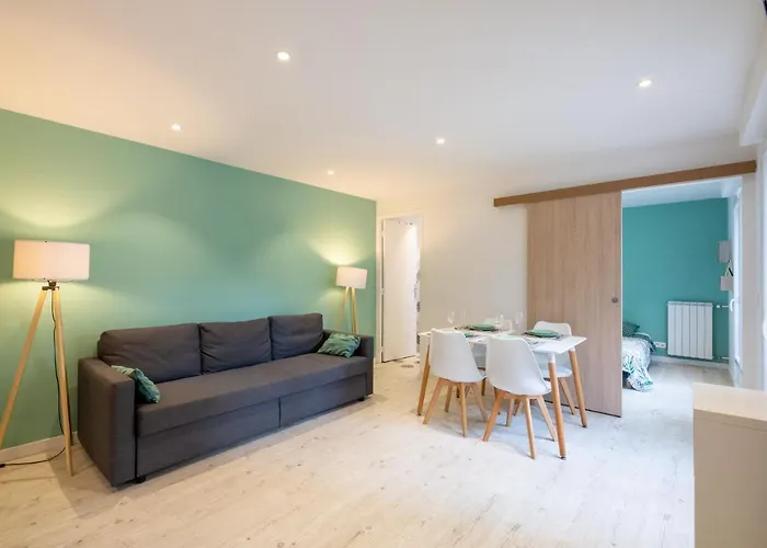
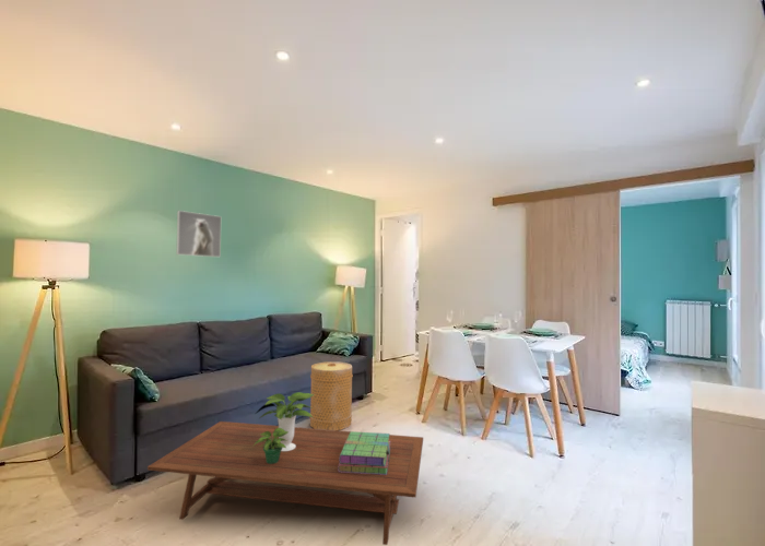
+ potted plant [252,391,314,464]
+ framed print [175,210,222,258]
+ basket [309,360,354,431]
+ coffee table [146,420,424,546]
+ stack of books [338,430,390,475]
